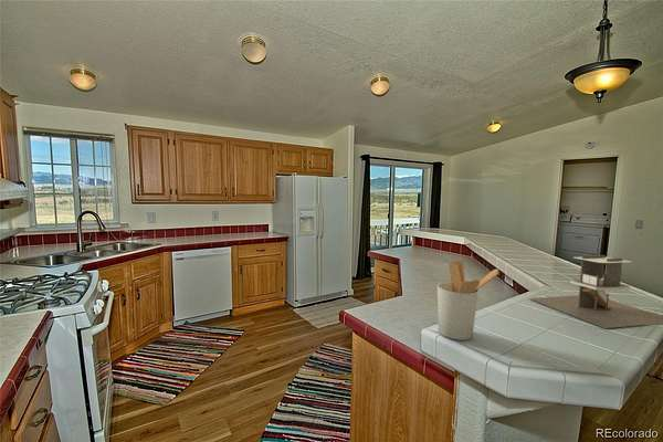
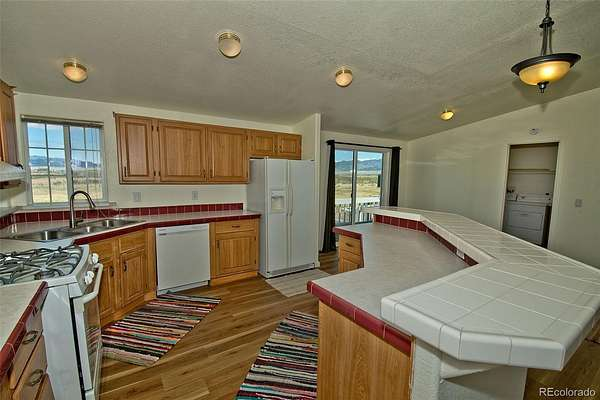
- toaster [528,254,663,329]
- utensil holder [436,260,501,341]
